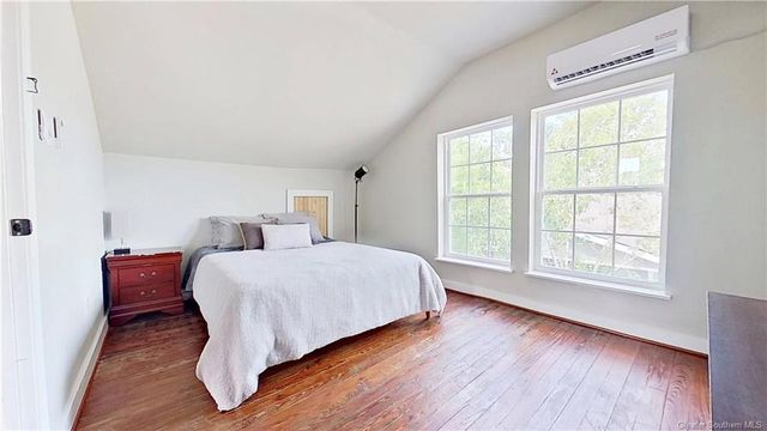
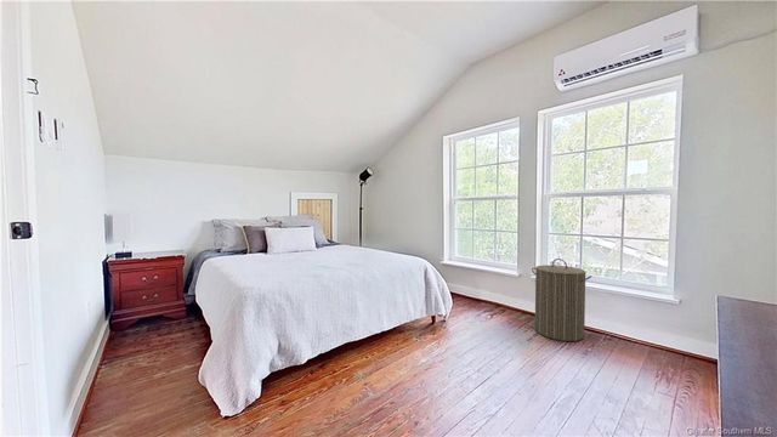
+ laundry hamper [531,257,592,342]
